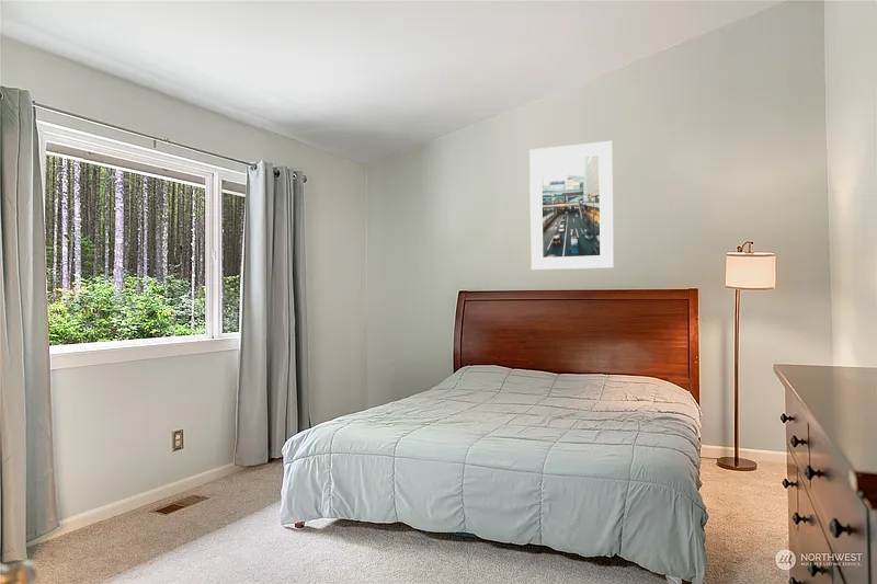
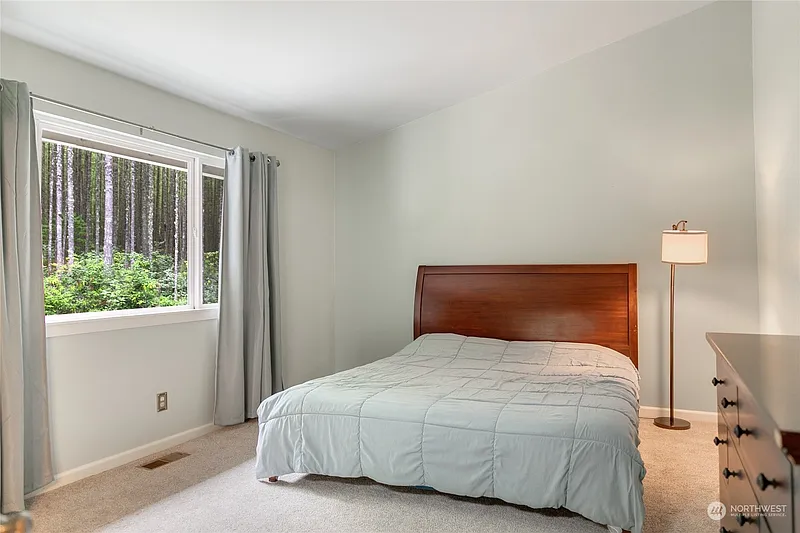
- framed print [528,140,615,271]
